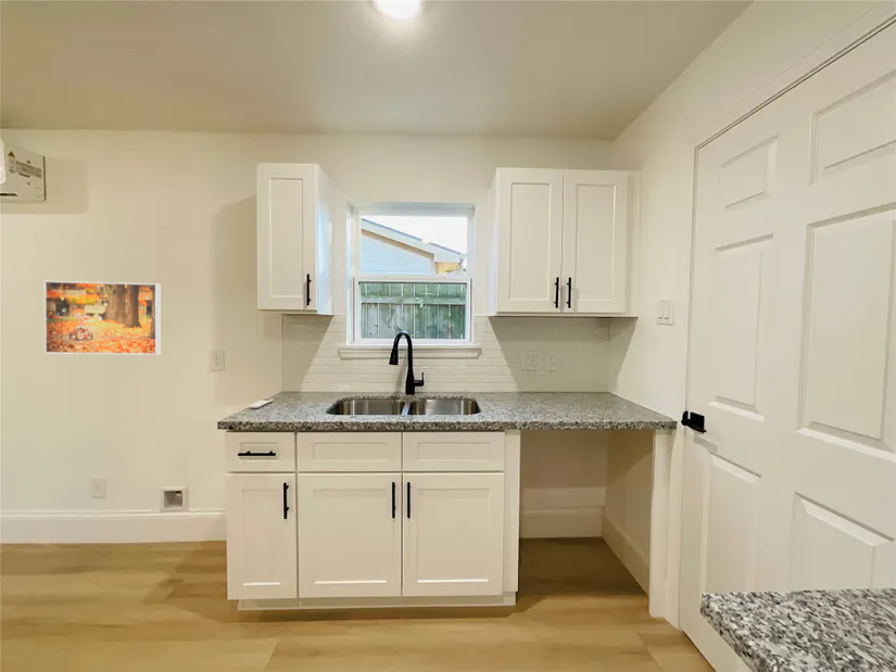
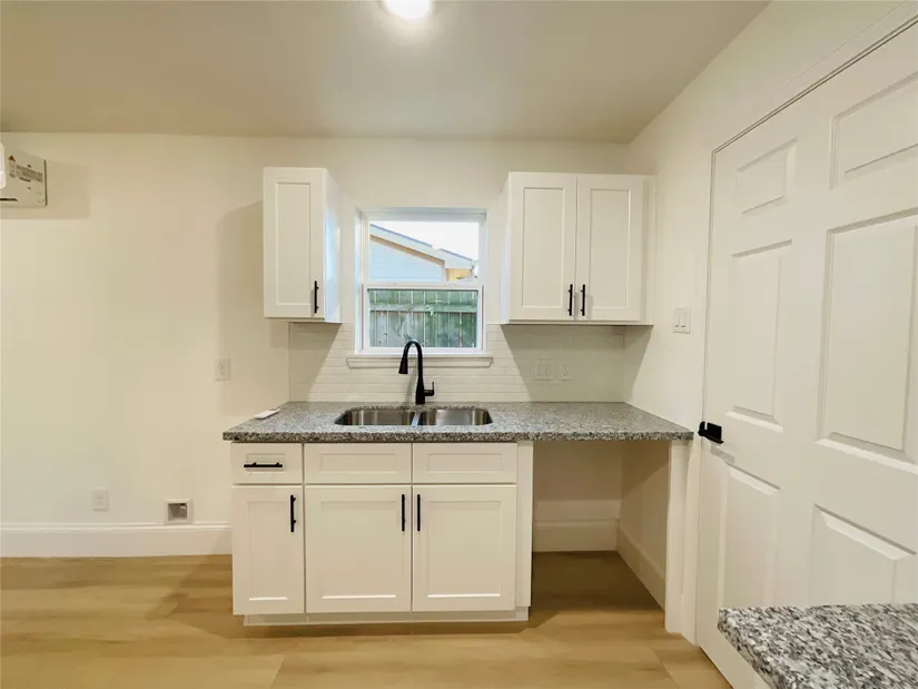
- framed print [43,280,161,356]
